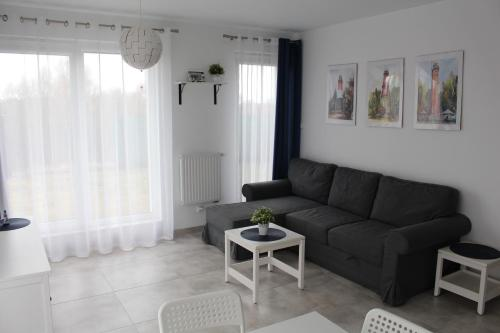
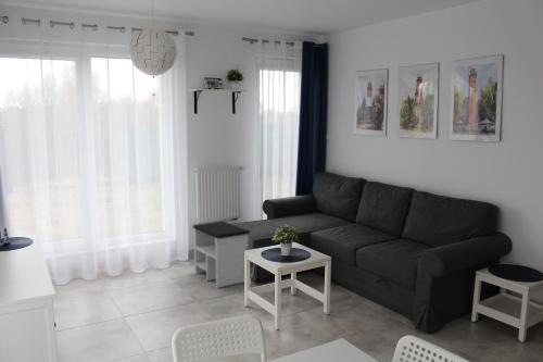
+ side table [192,220,251,289]
